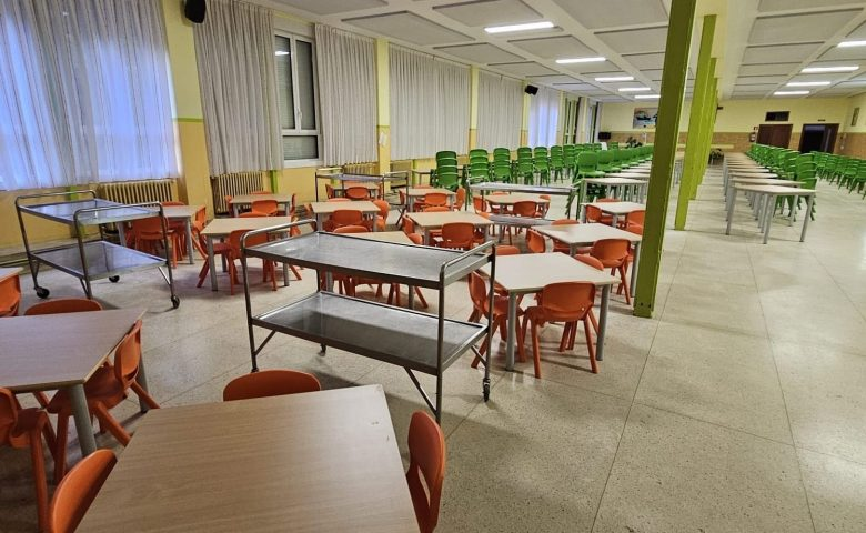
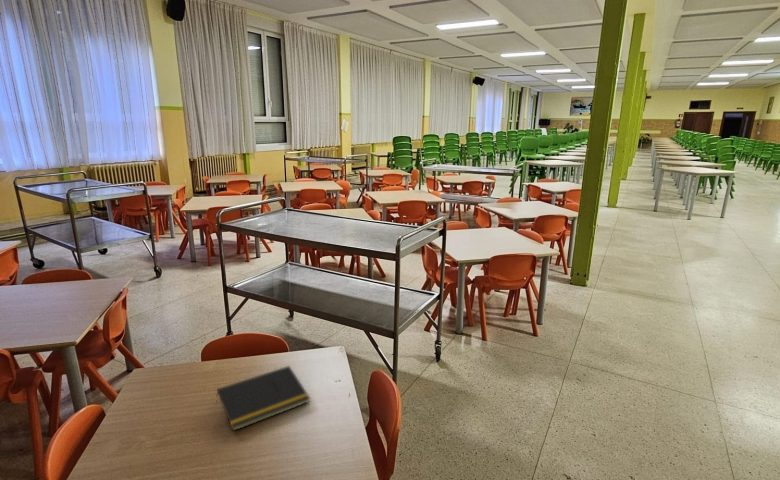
+ notepad [215,365,311,432]
